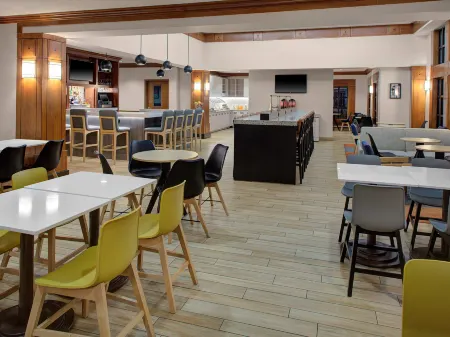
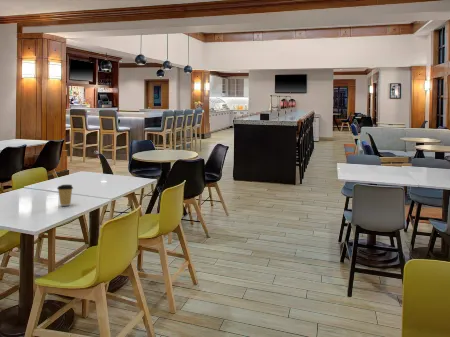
+ coffee cup [56,184,74,207]
